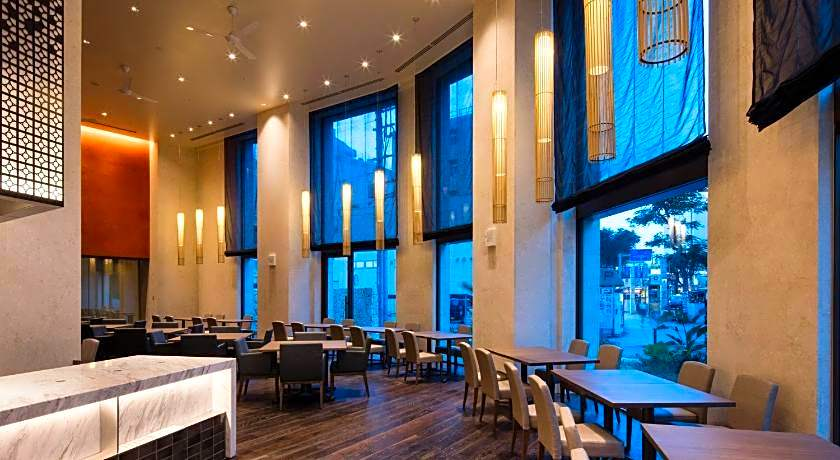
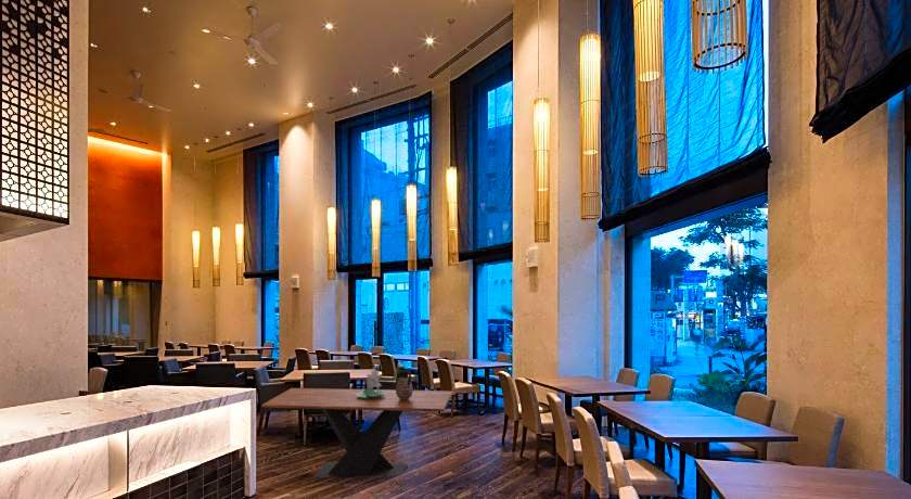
+ potted flower [356,367,385,398]
+ ceramic jug [395,369,414,400]
+ dining table [260,387,453,478]
